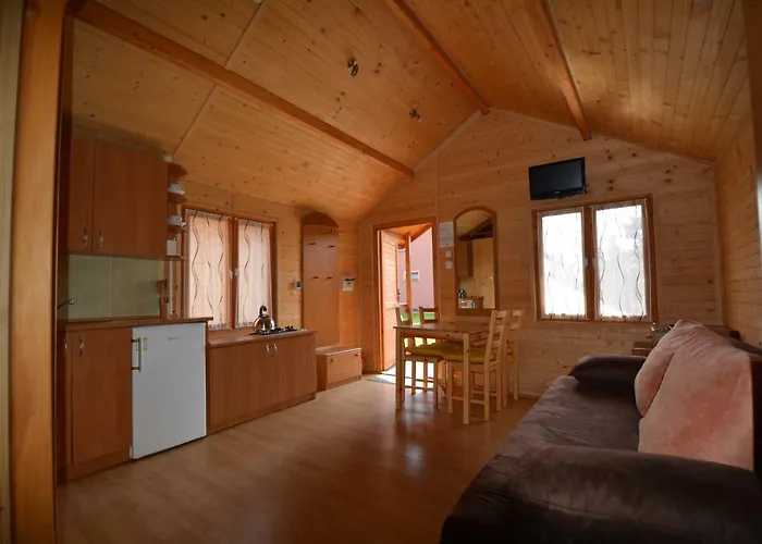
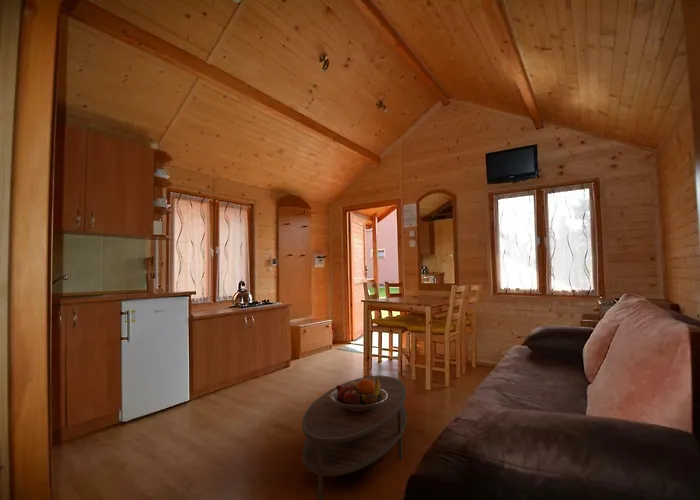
+ fruit bowl [331,375,388,410]
+ coffee table [301,375,408,500]
